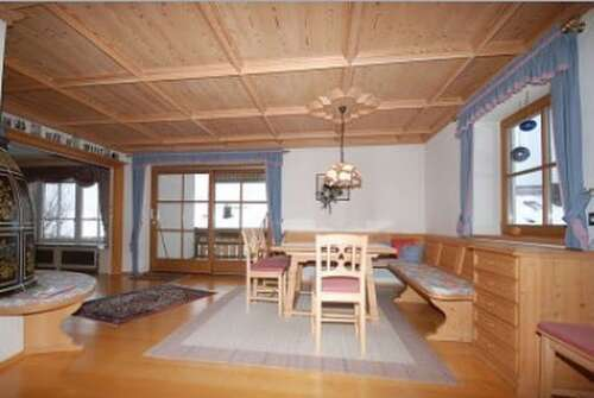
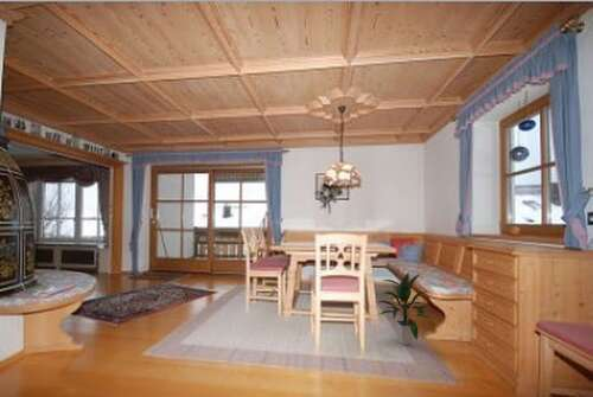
+ indoor plant [376,270,432,346]
